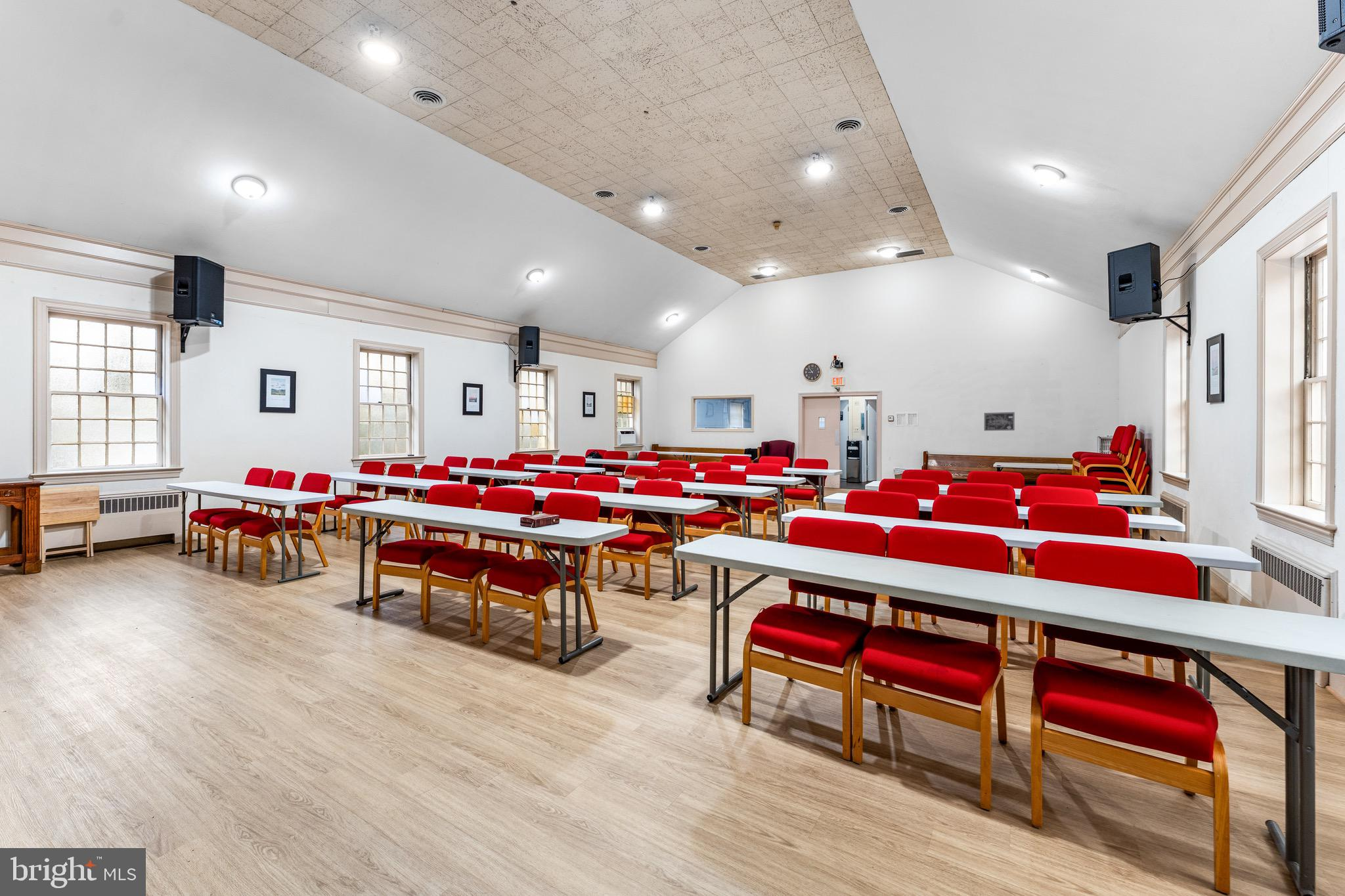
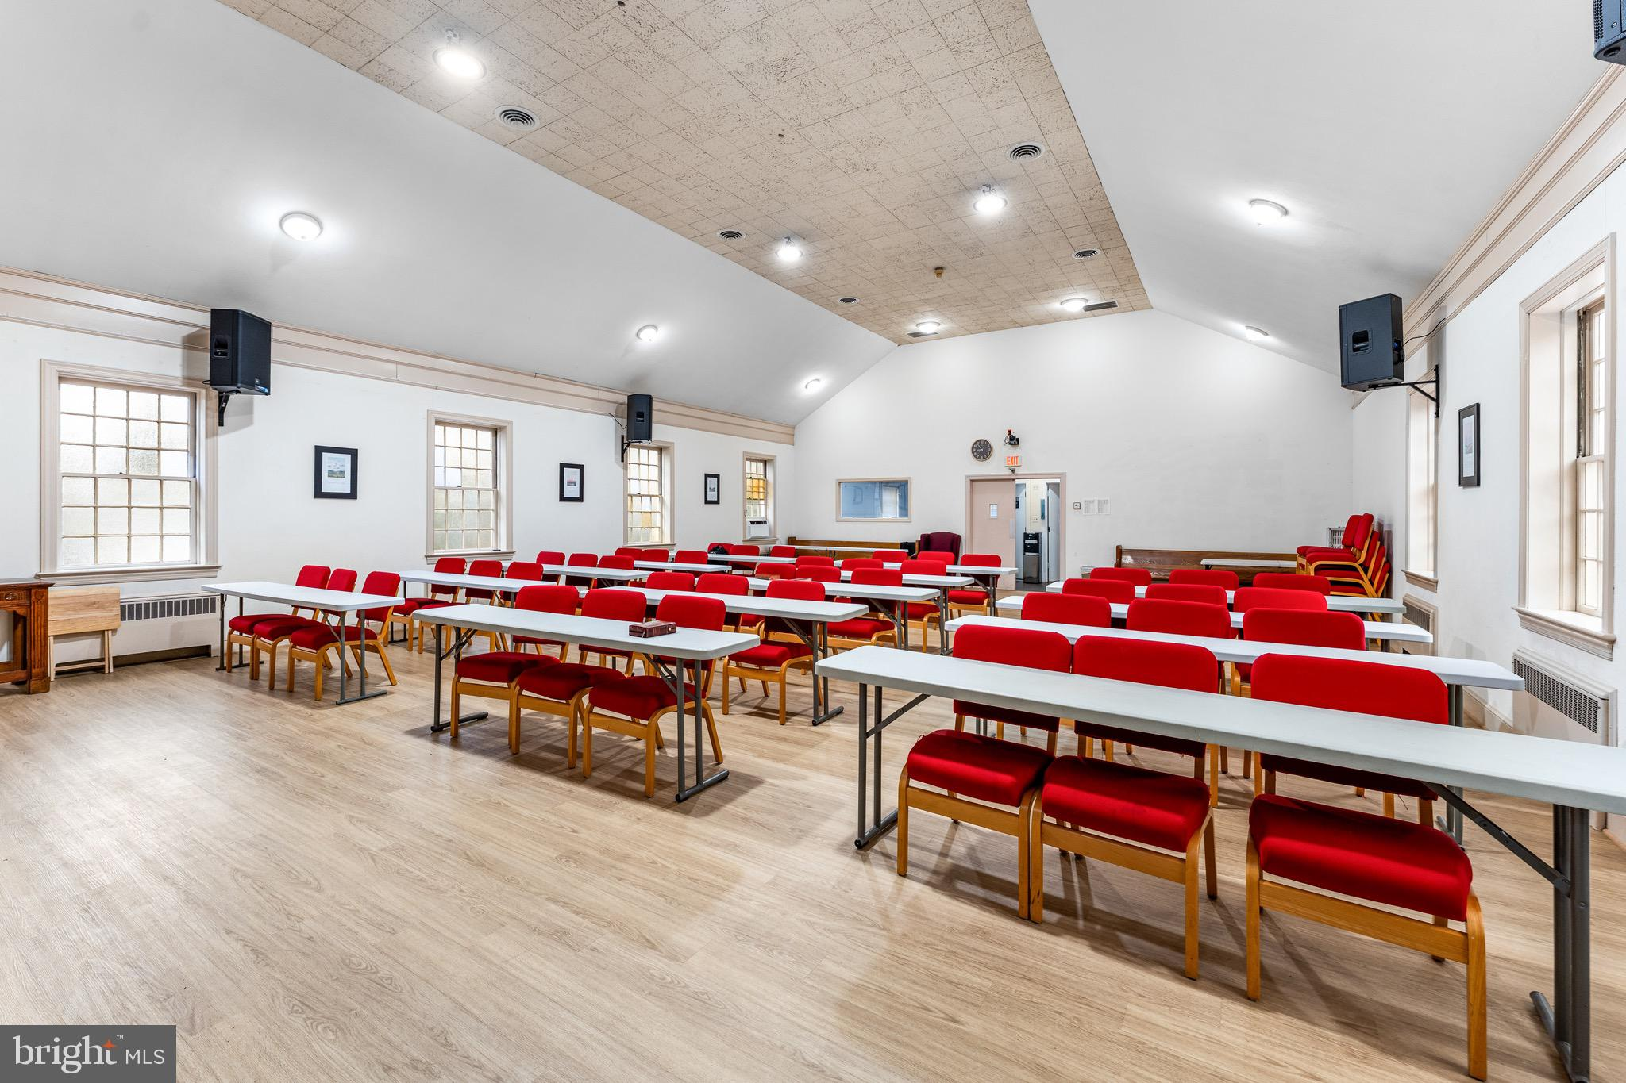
- wall art [984,412,1015,431]
